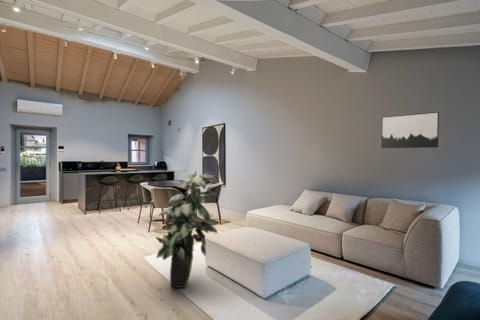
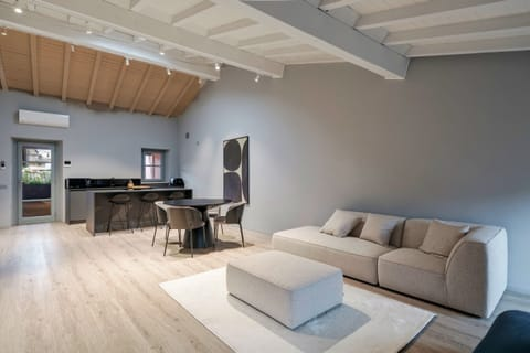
- wall art [380,111,440,149]
- indoor plant [154,167,218,289]
